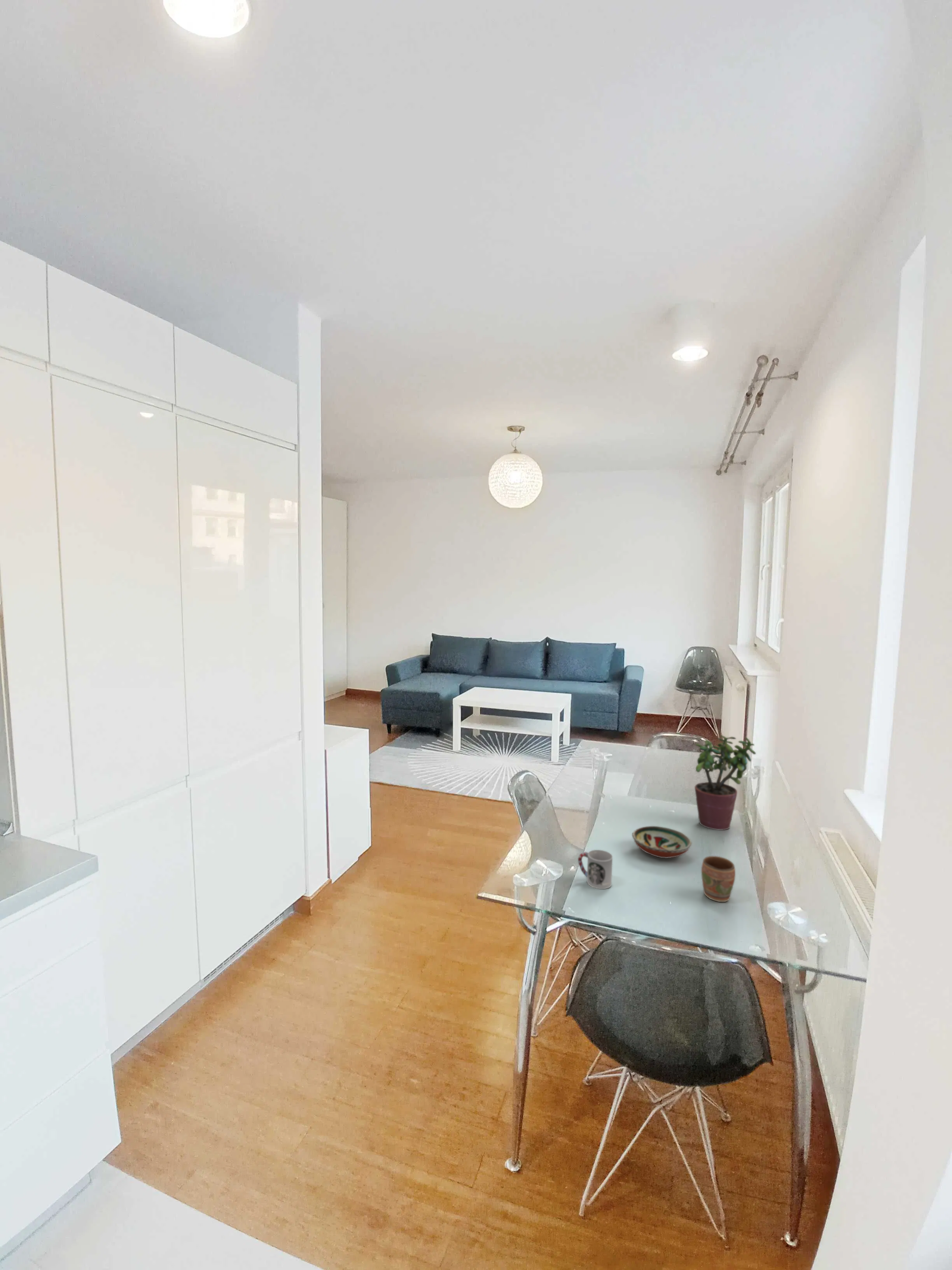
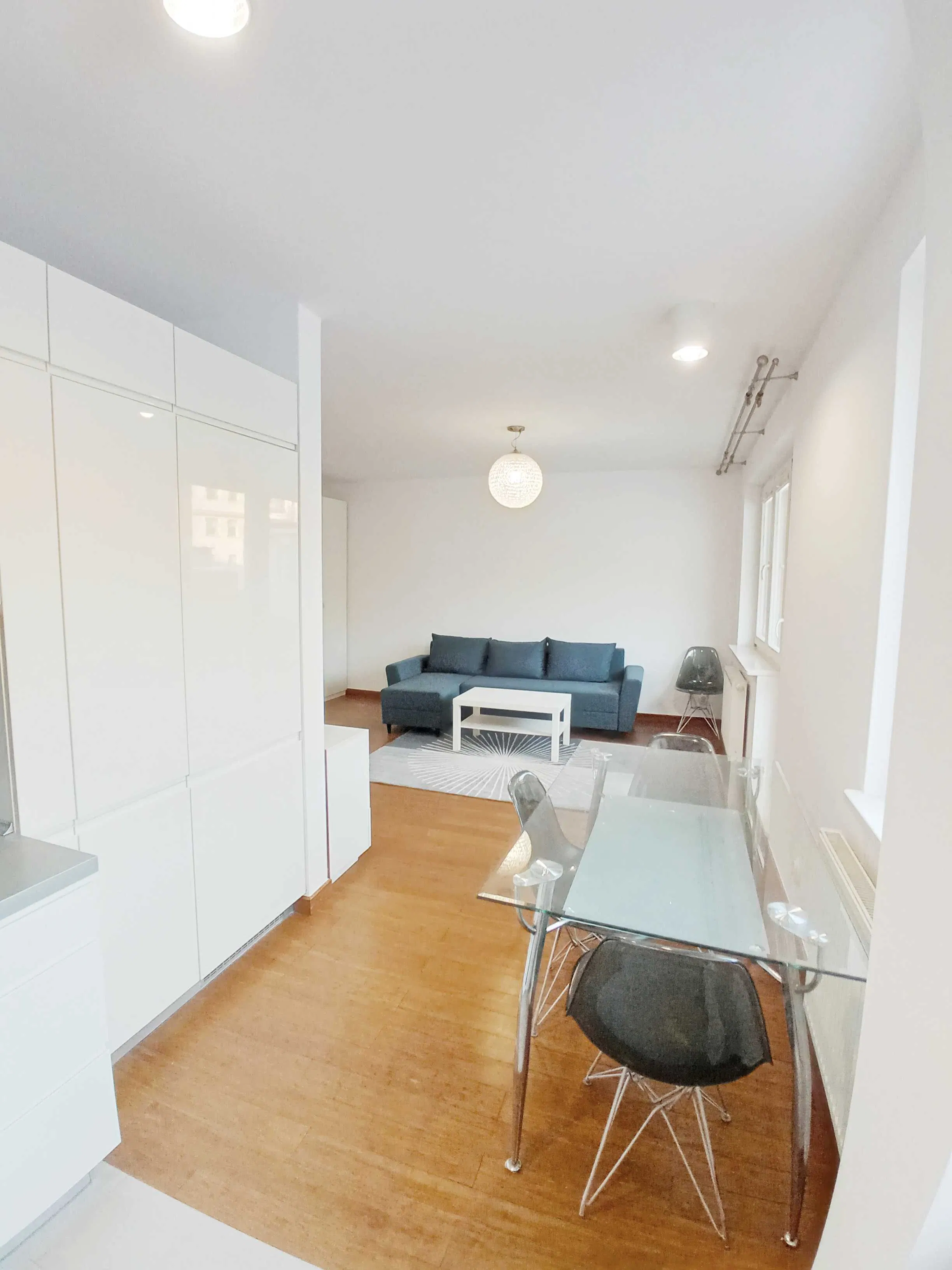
- potted plant [694,735,756,831]
- decorative bowl [632,826,692,859]
- cup [577,849,613,889]
- mug [701,856,736,902]
